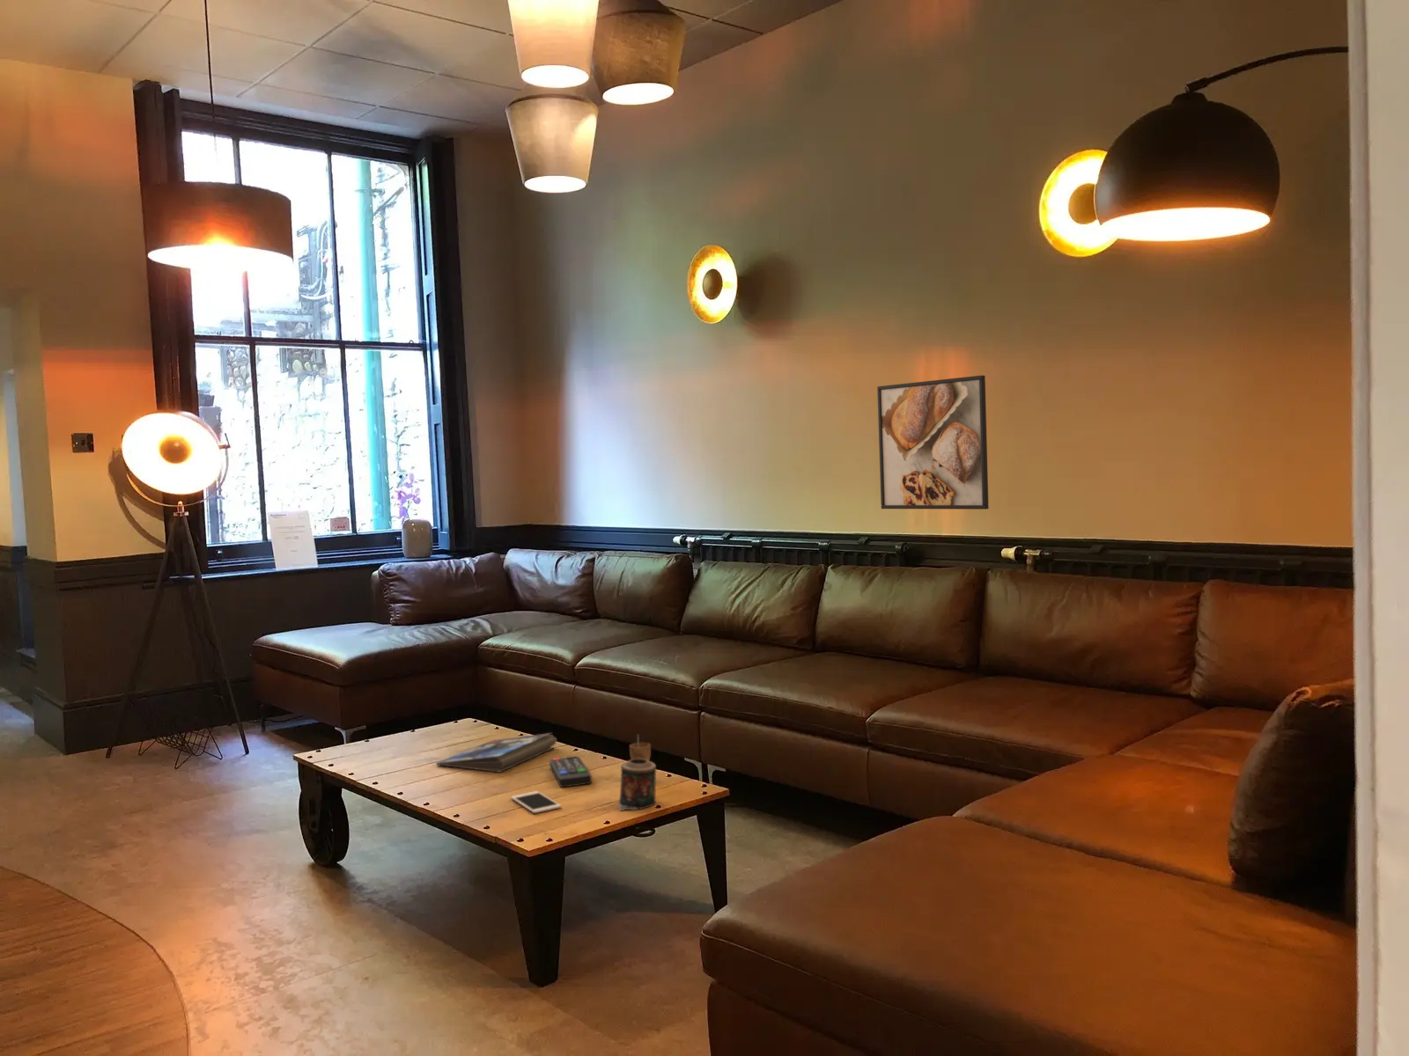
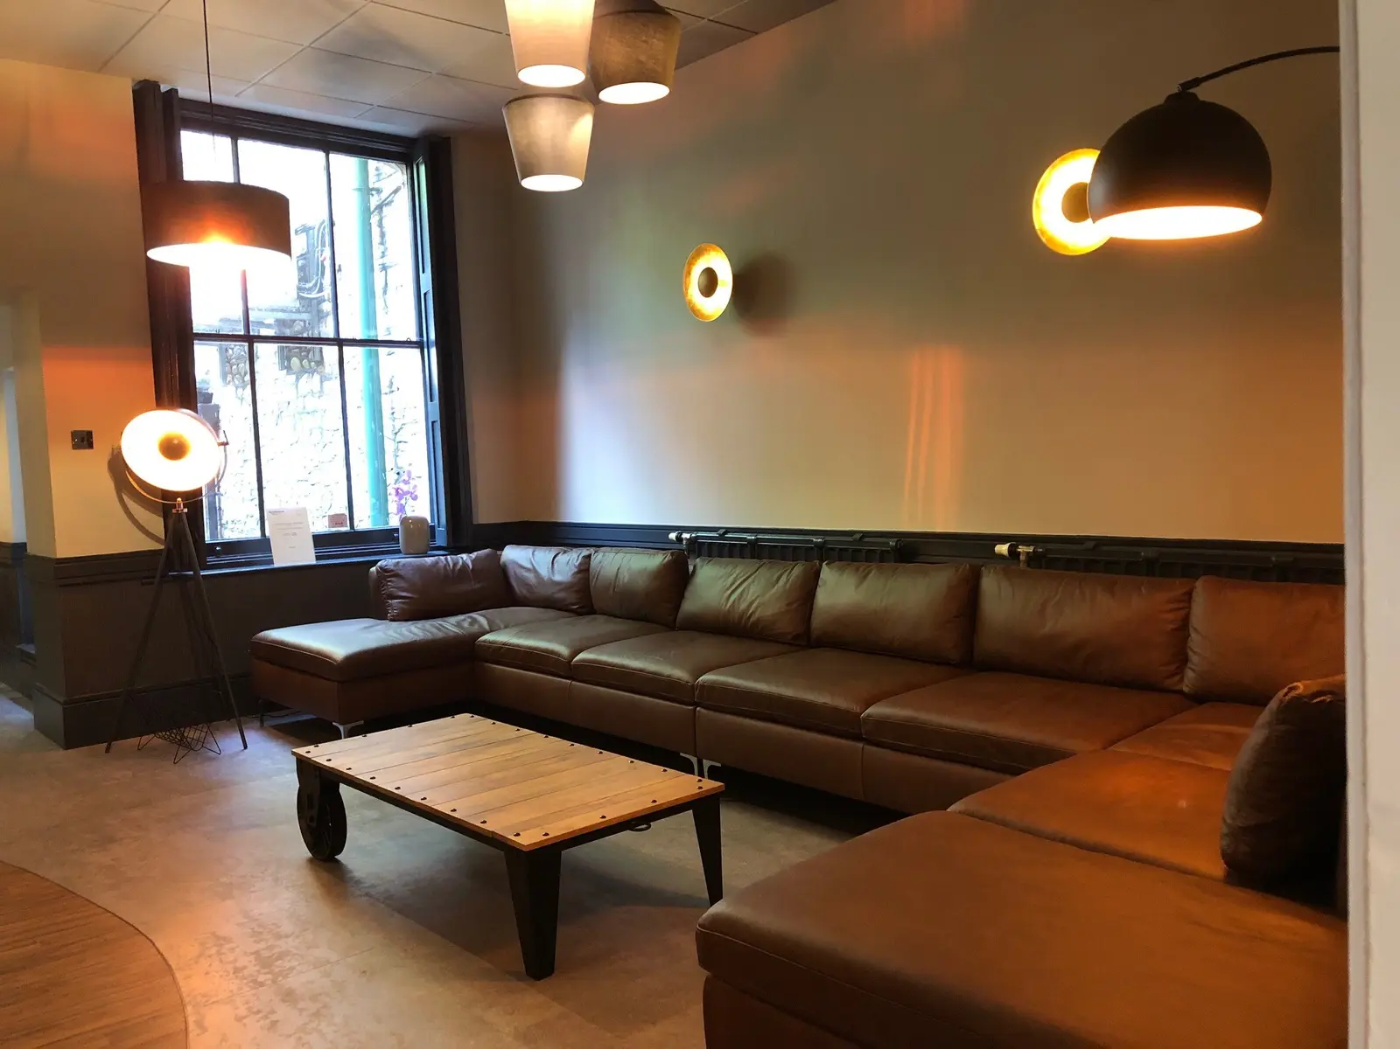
- remote control [549,755,592,788]
- magazine [435,732,557,773]
- candle [618,759,657,811]
- cell phone [510,790,561,814]
- cup [629,733,651,761]
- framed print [876,375,990,510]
